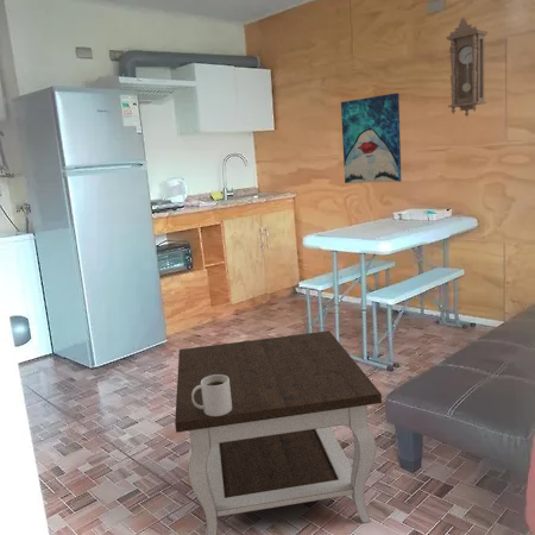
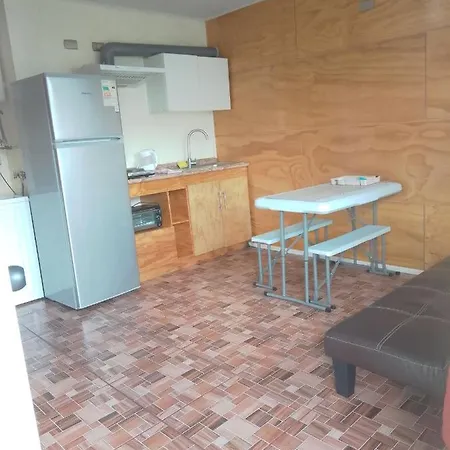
- mug [191,374,232,416]
- pendulum clock [445,17,489,118]
- side table [174,329,383,535]
- wall art [340,92,402,184]
